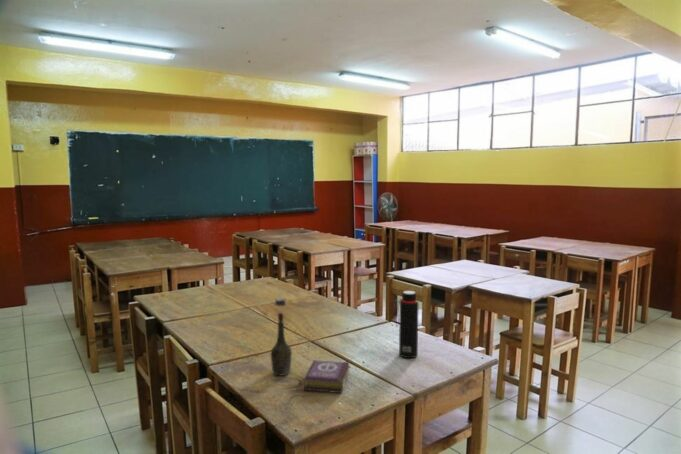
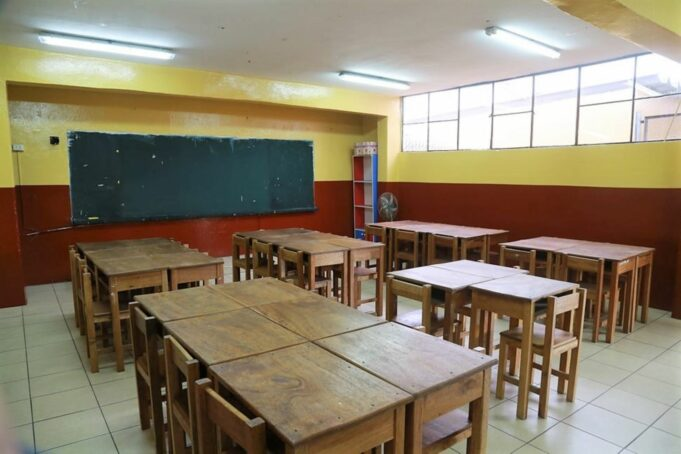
- book [302,359,350,394]
- water bottle [395,290,419,359]
- bottle [270,297,293,377]
